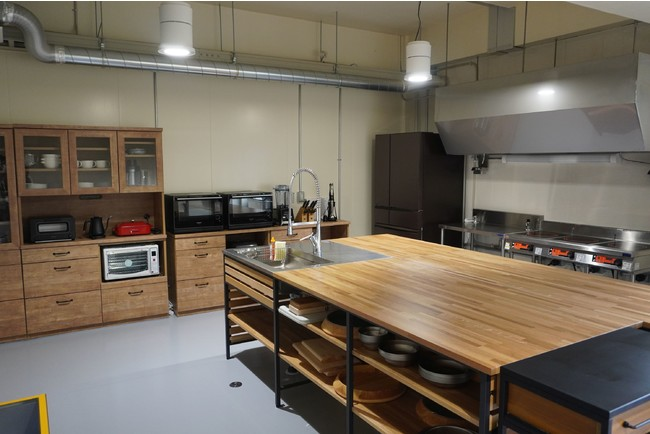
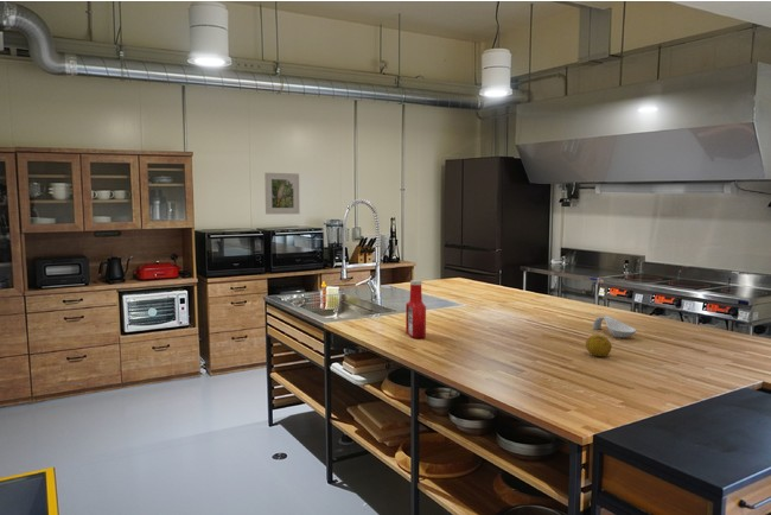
+ fruit [585,333,613,357]
+ soap bottle [404,279,427,339]
+ spoon rest [592,316,637,339]
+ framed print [263,172,300,215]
